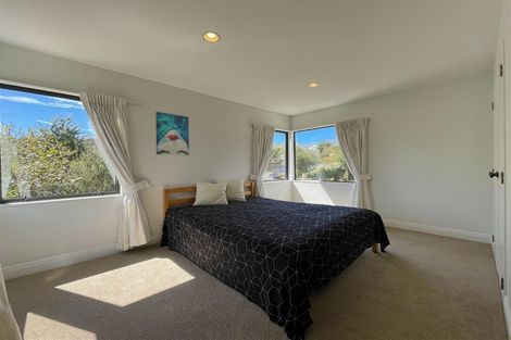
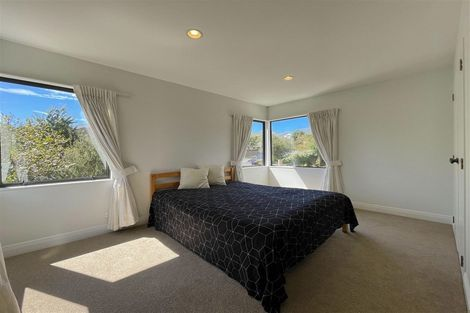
- wall art [154,111,190,156]
